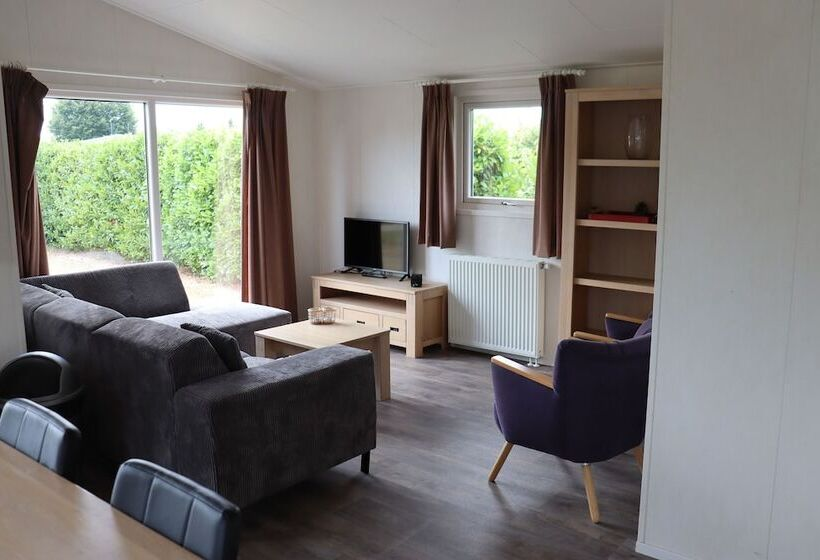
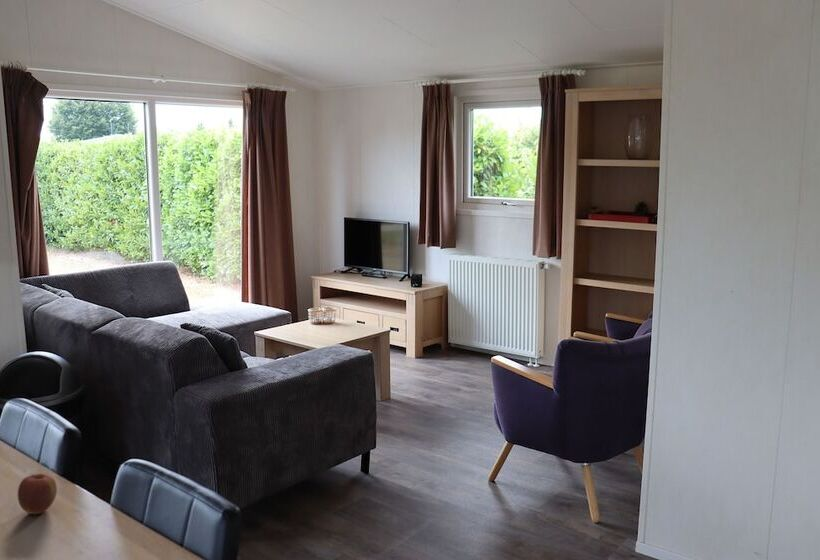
+ apple [17,472,58,515]
